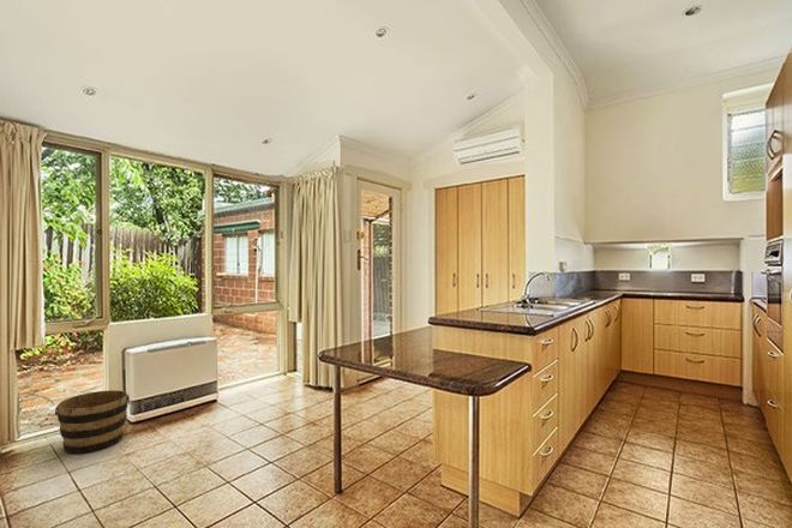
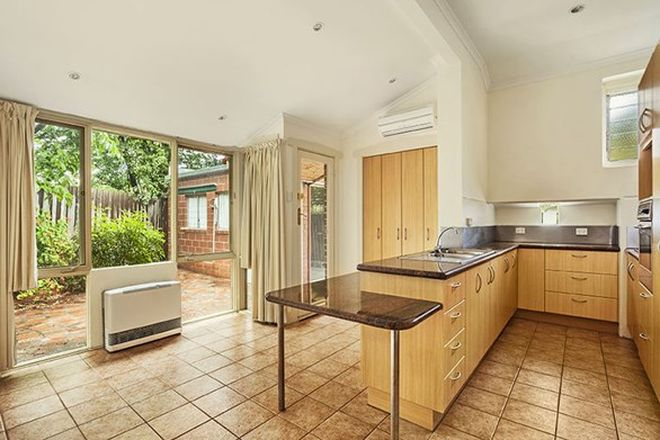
- bucket [54,389,131,455]
